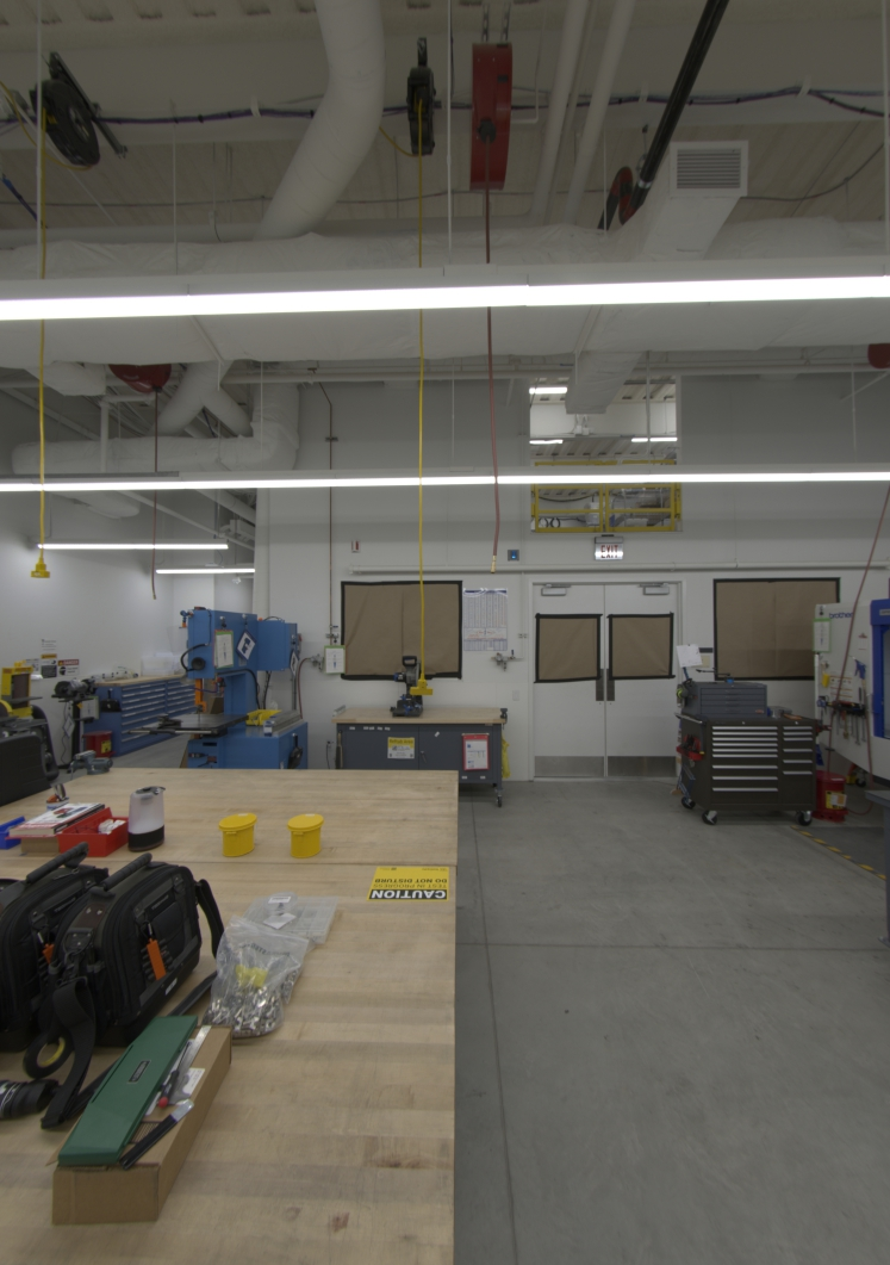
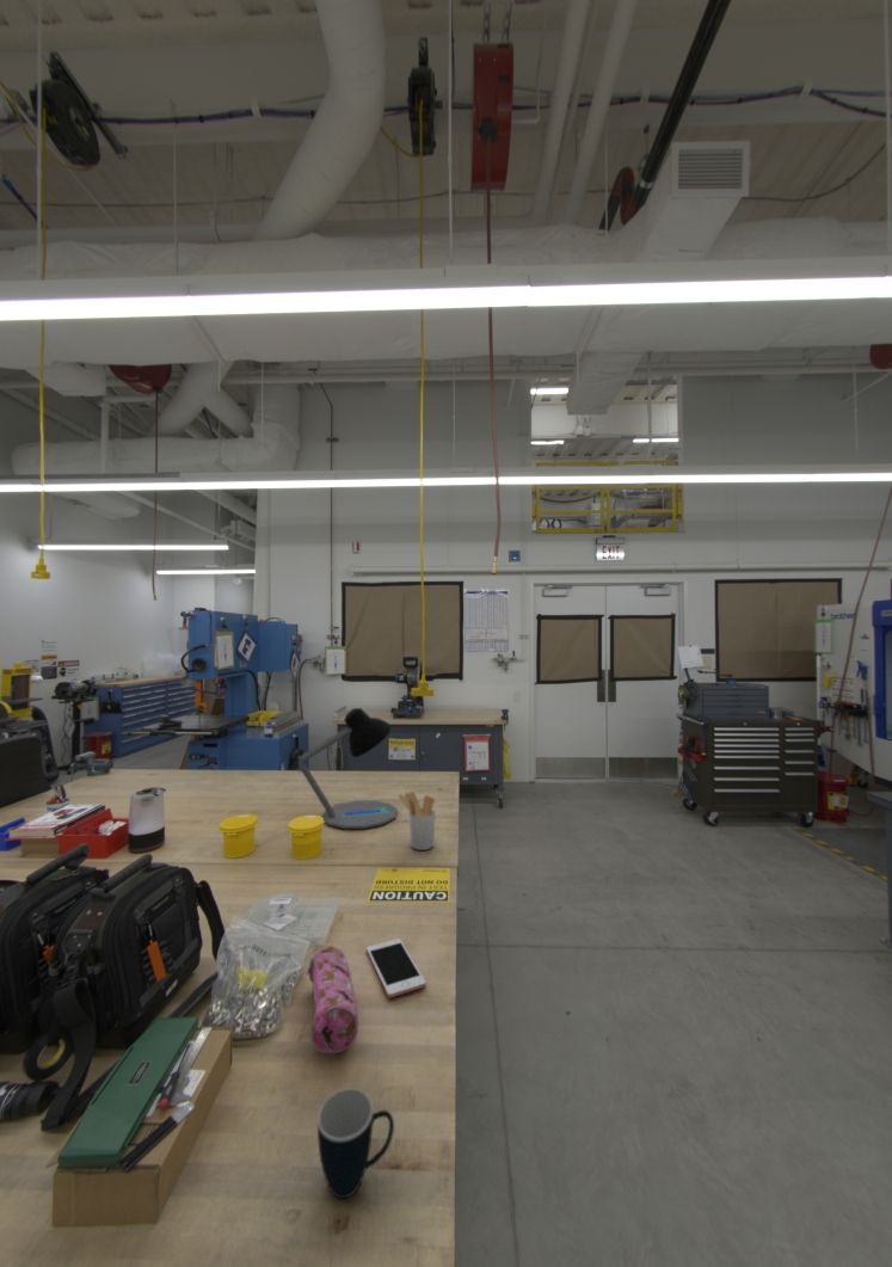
+ mug [316,1087,395,1199]
+ utensil holder [398,791,437,851]
+ pencil case [304,945,359,1054]
+ cell phone [365,937,427,998]
+ desk lamp [297,707,399,830]
